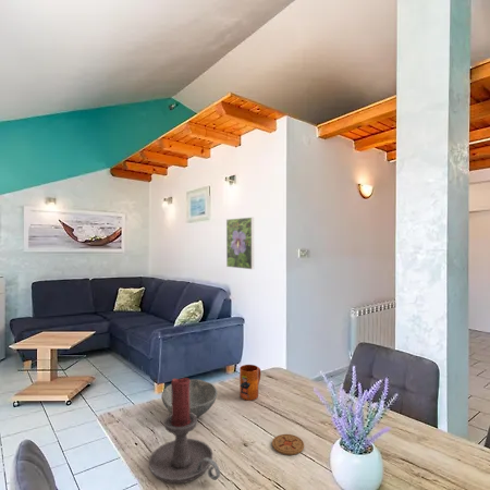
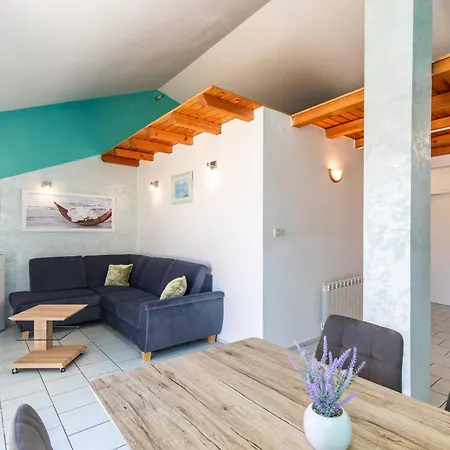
- mug [238,364,262,402]
- coaster [271,433,305,456]
- candle holder [148,377,221,485]
- bowl [160,378,218,417]
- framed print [225,217,255,270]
